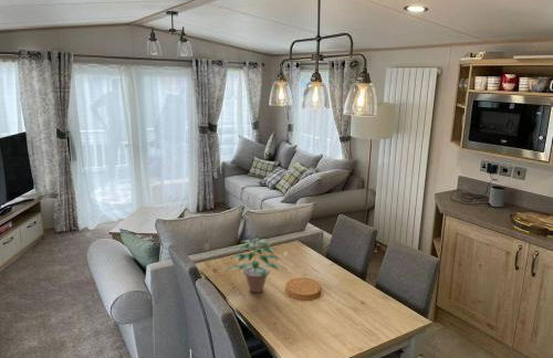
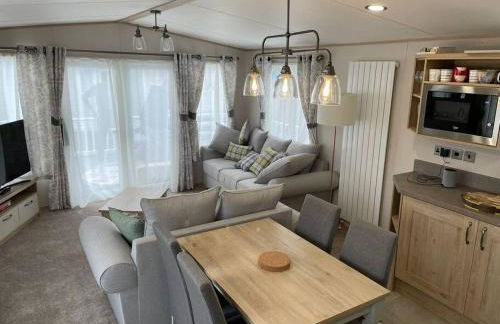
- potted plant [223,234,288,294]
